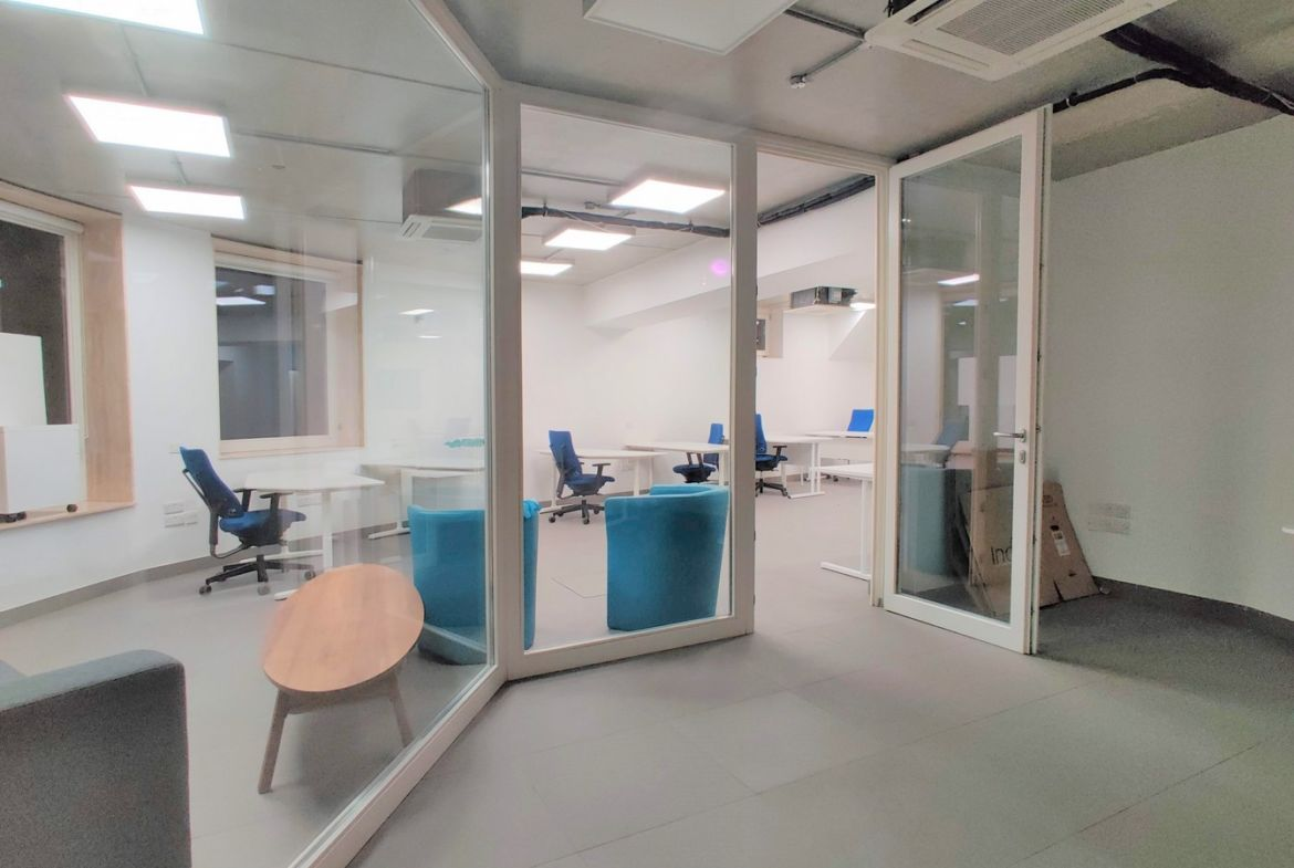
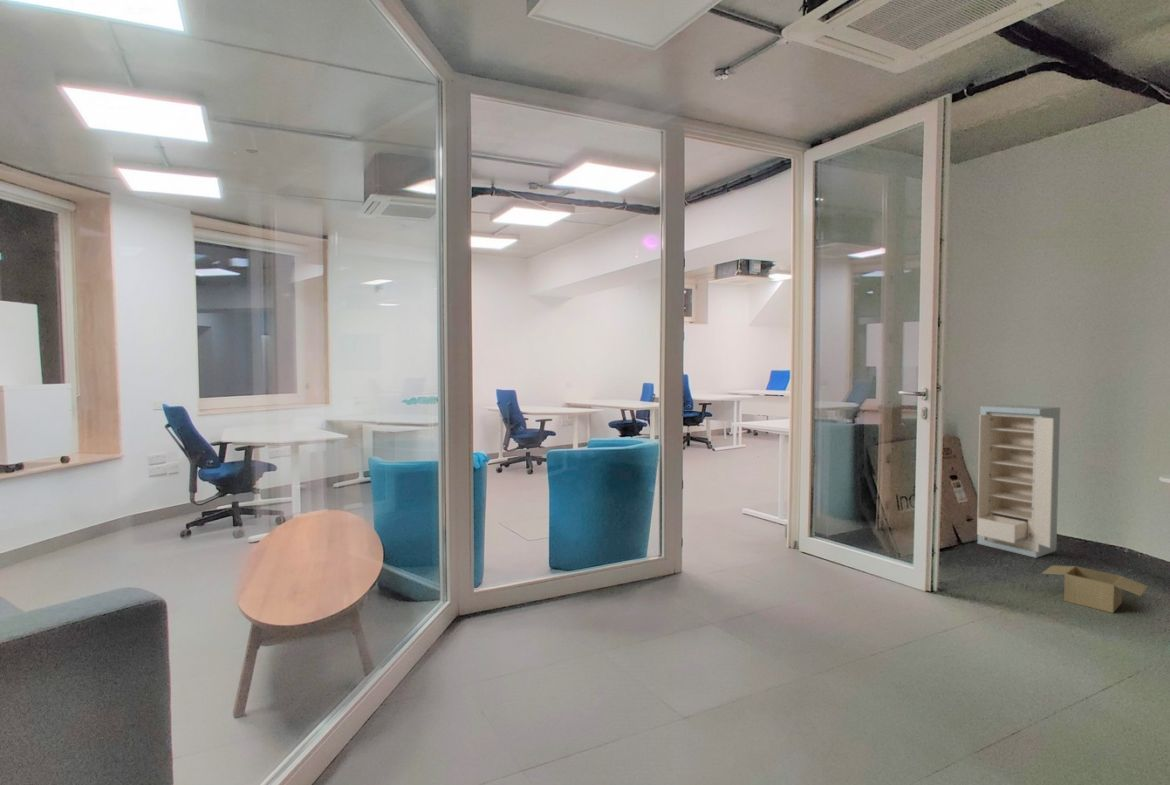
+ cardboard box [1041,564,1149,614]
+ storage cabinet [976,404,1061,559]
